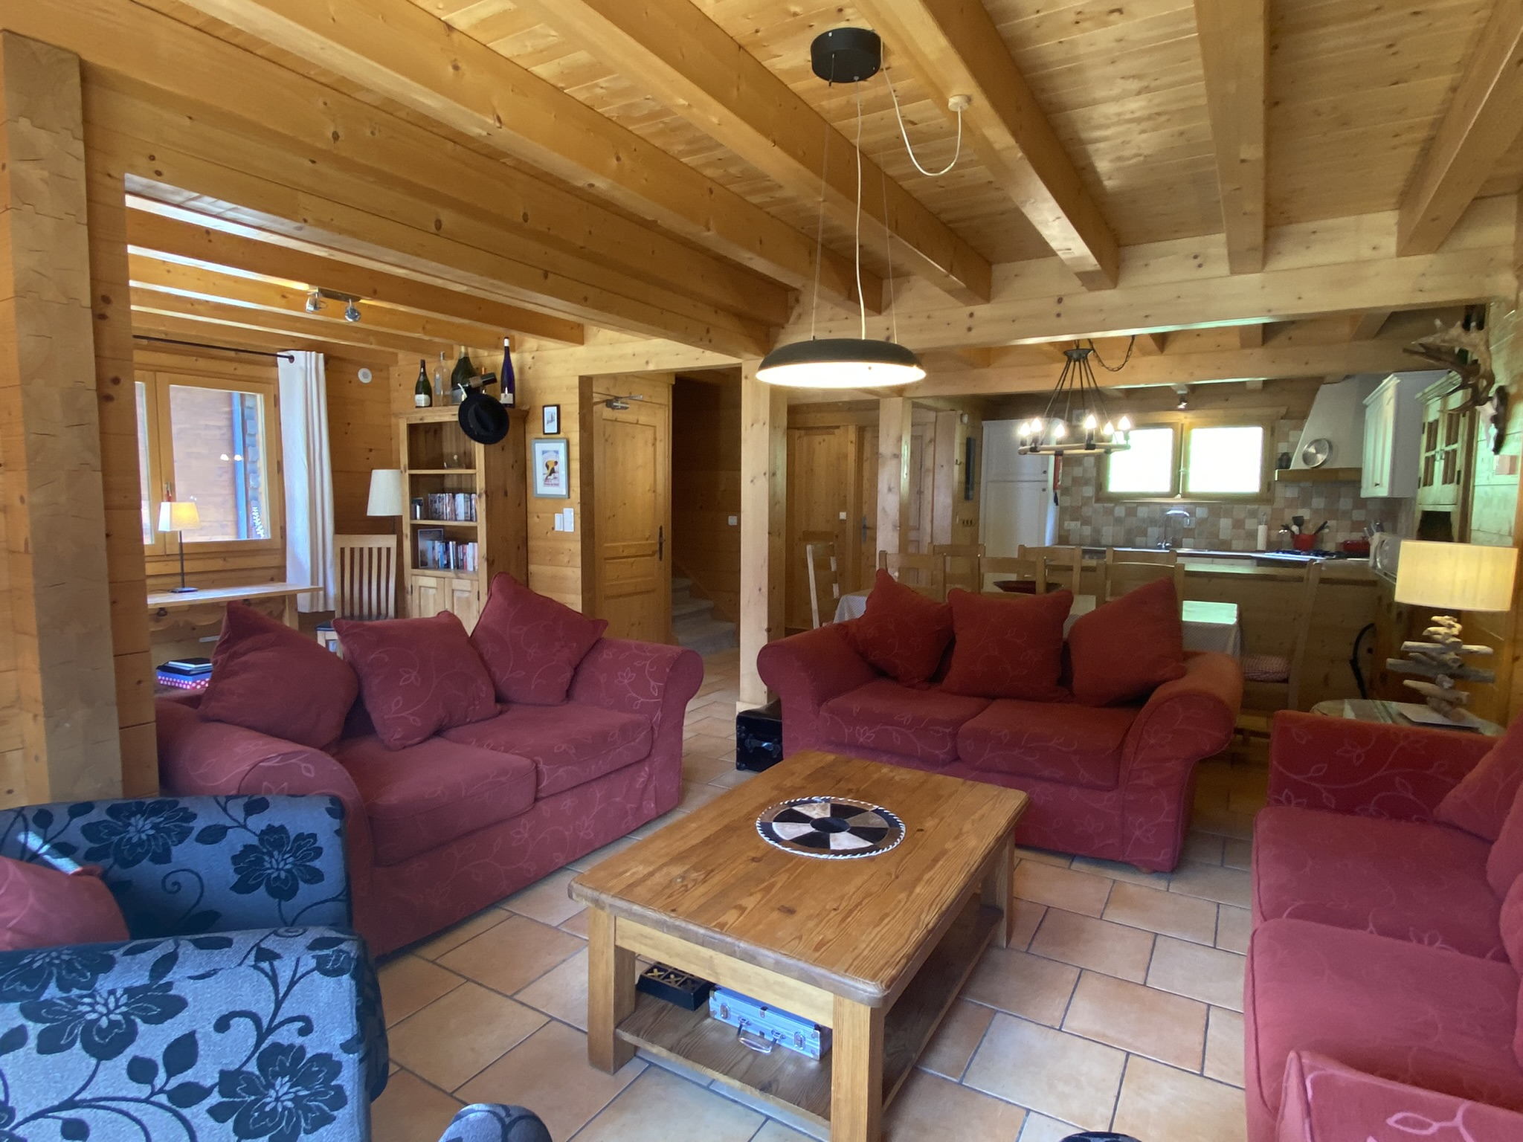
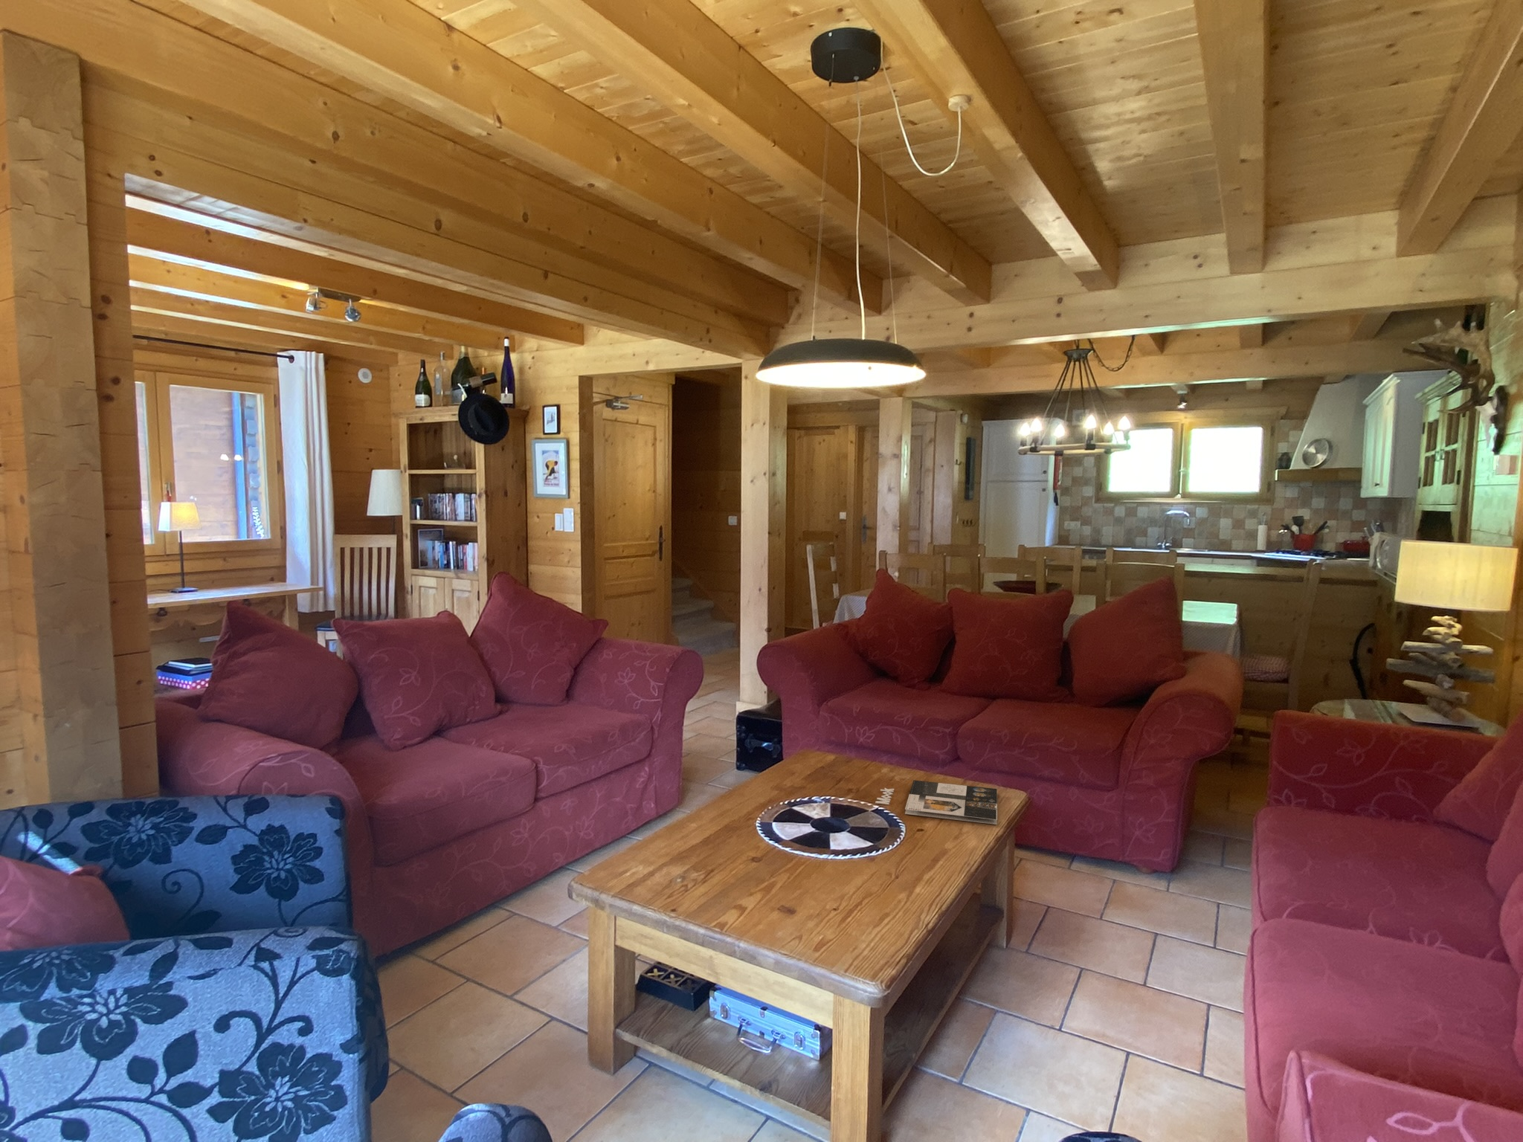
+ magazine [874,780,998,825]
